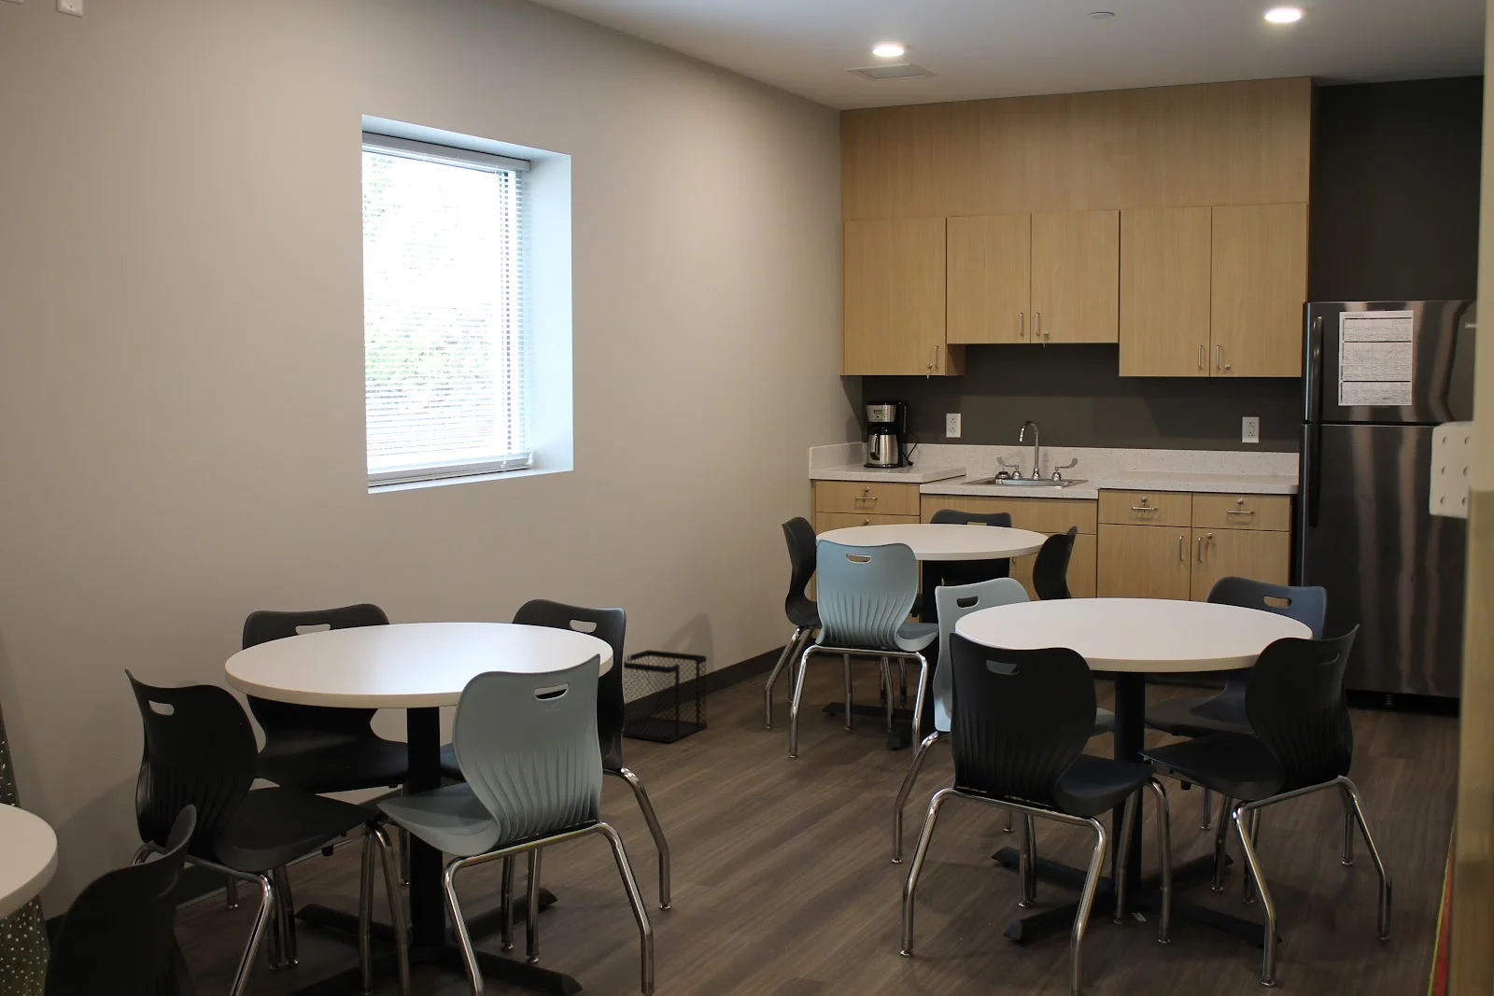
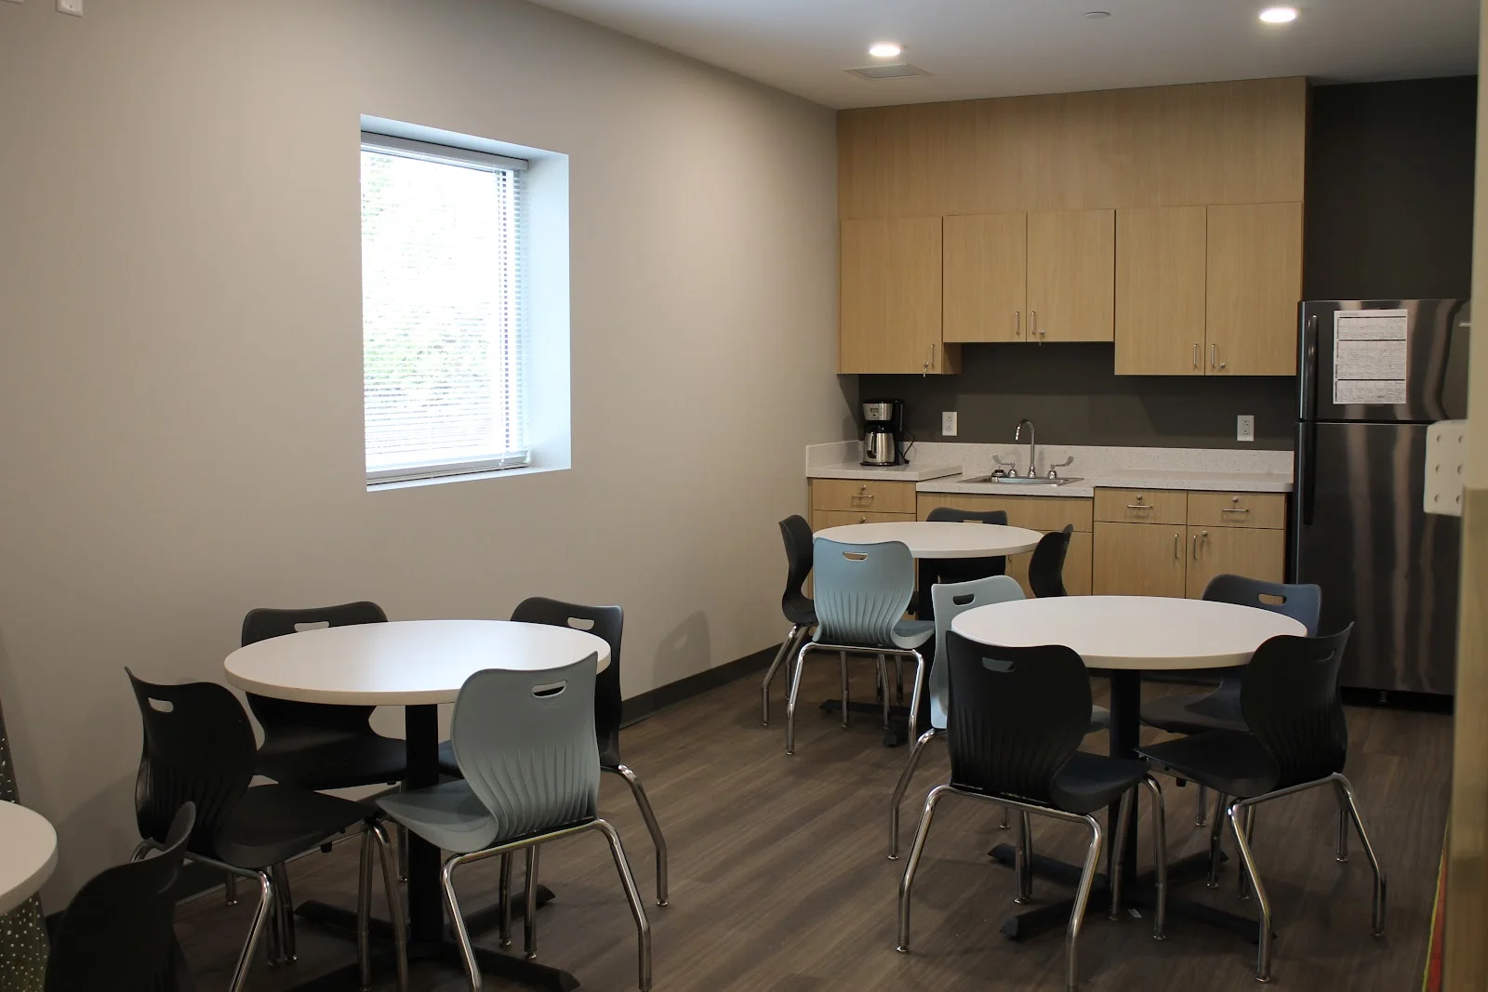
- wastebasket [621,649,708,743]
